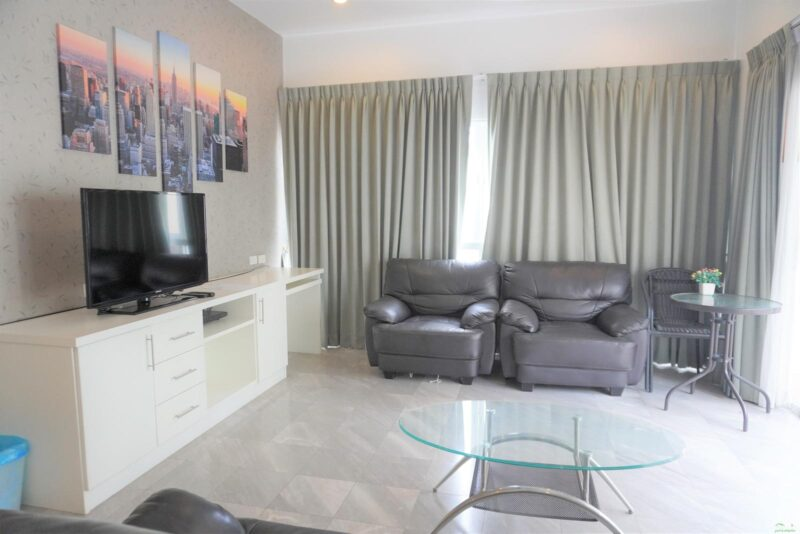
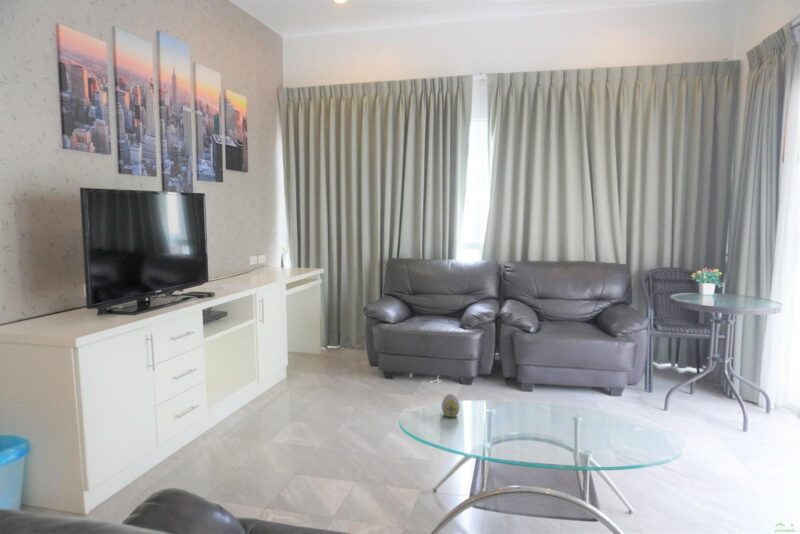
+ decorative egg [441,393,461,418]
